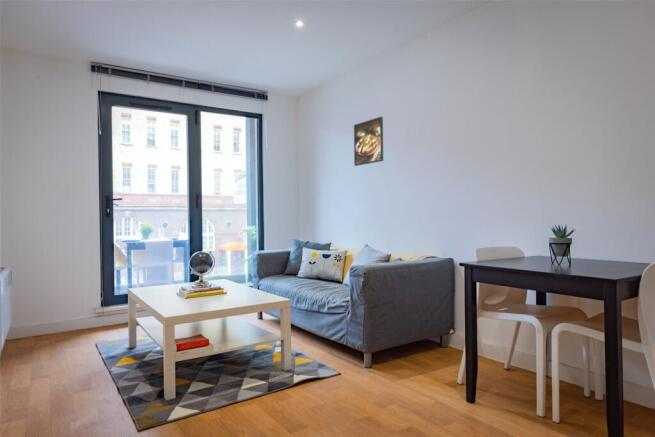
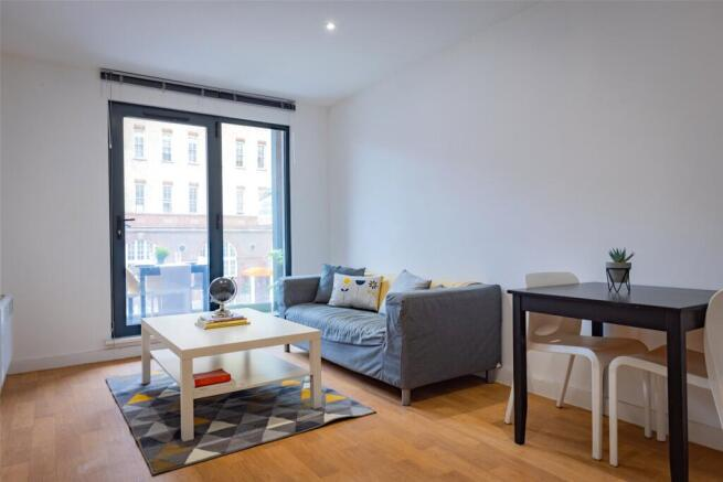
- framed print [353,116,384,167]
